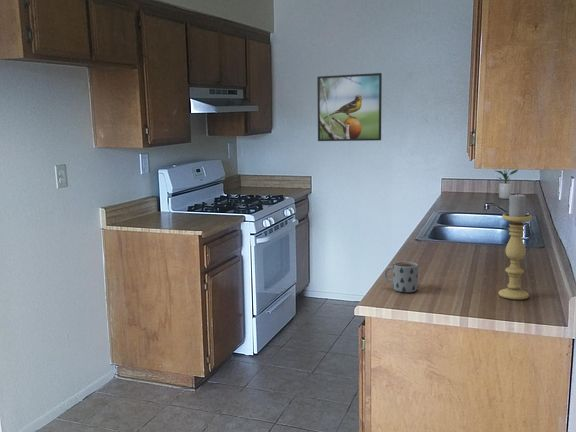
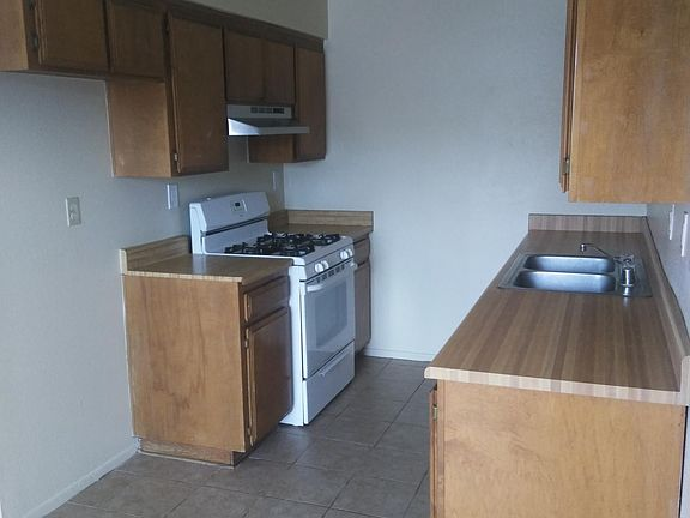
- candle holder [498,192,533,300]
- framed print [316,72,383,142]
- potted plant [493,169,519,200]
- mug [383,261,419,293]
